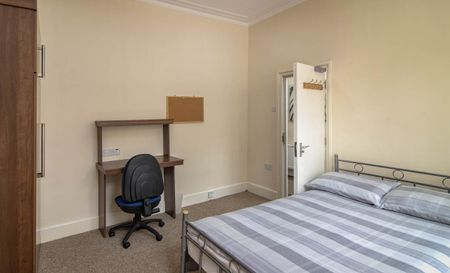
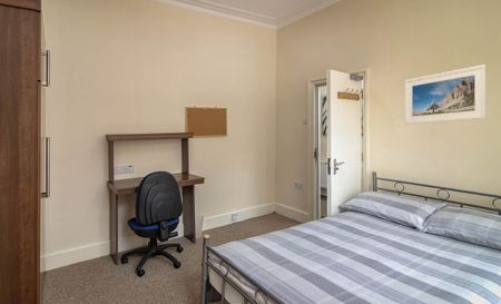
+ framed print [404,63,487,126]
